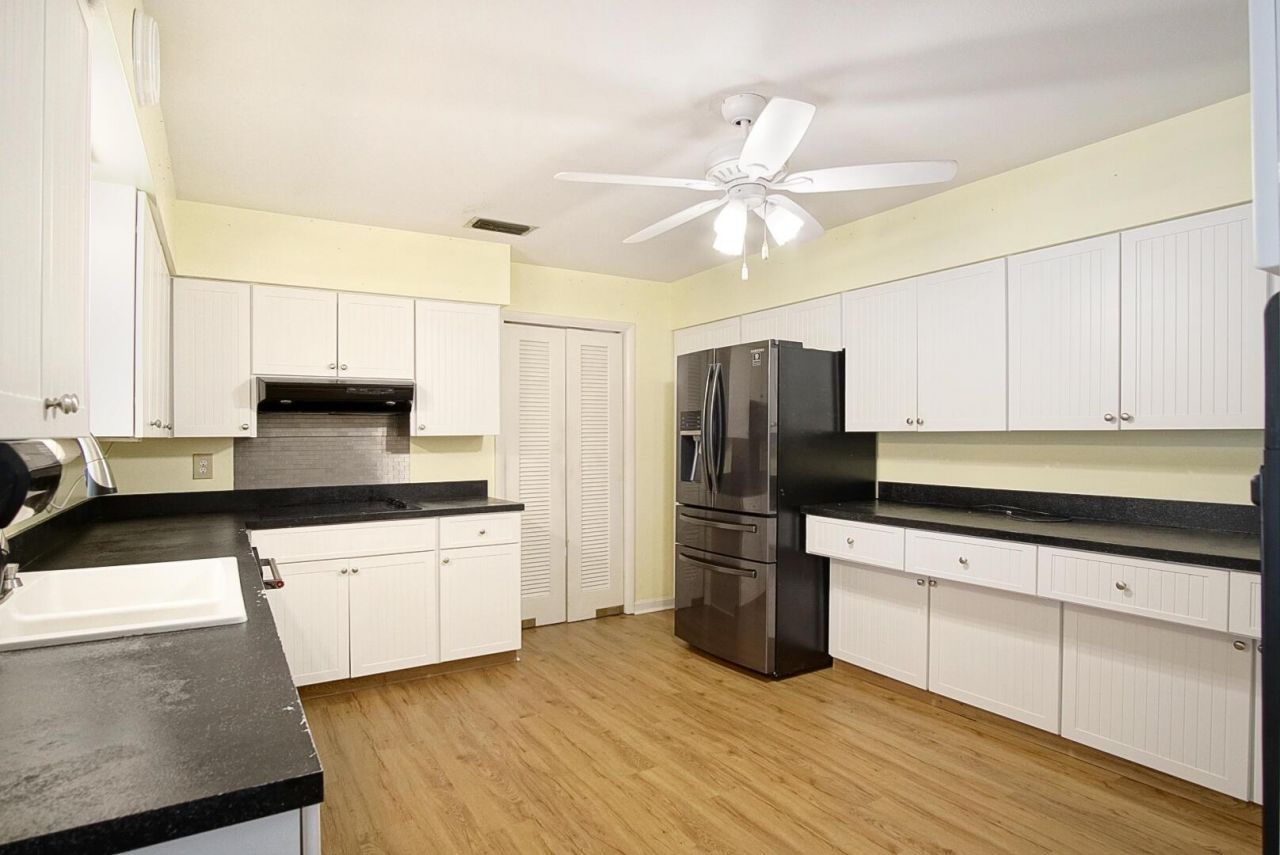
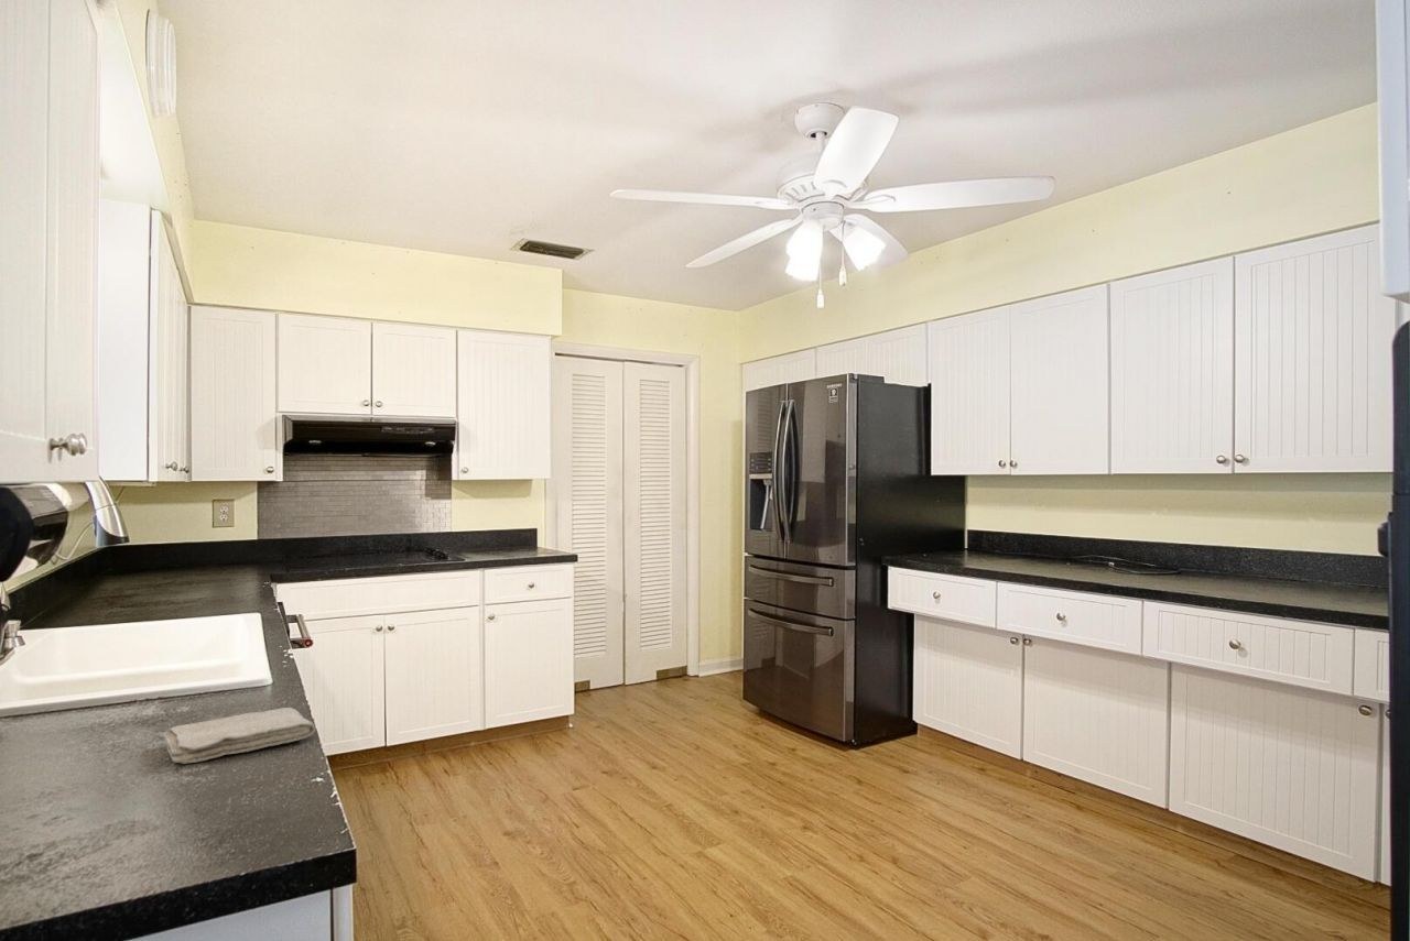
+ washcloth [161,707,317,765]
